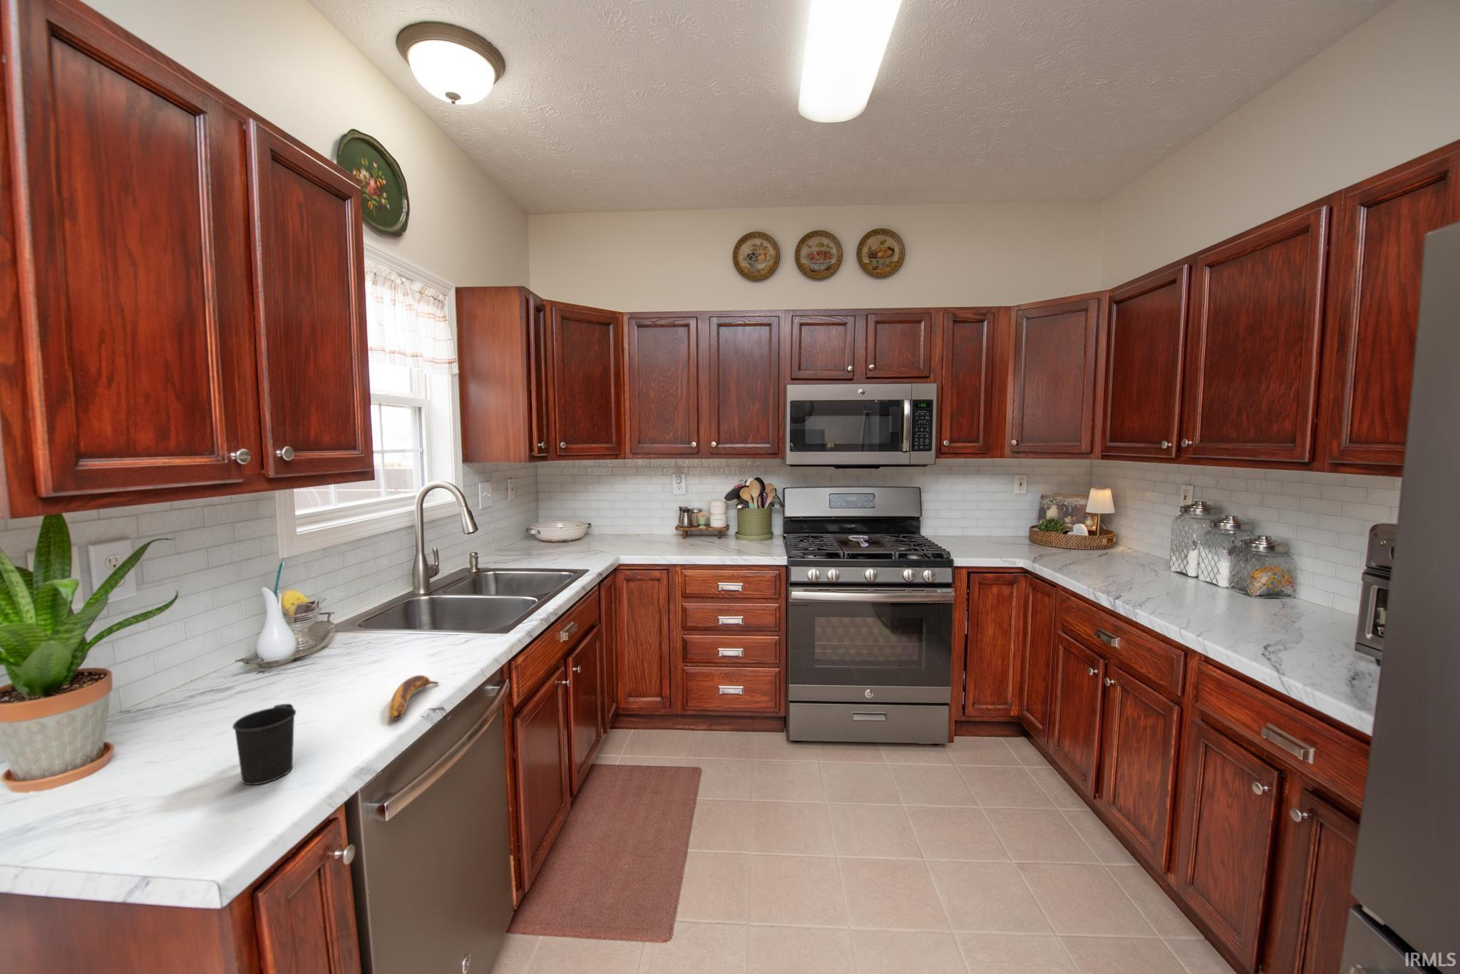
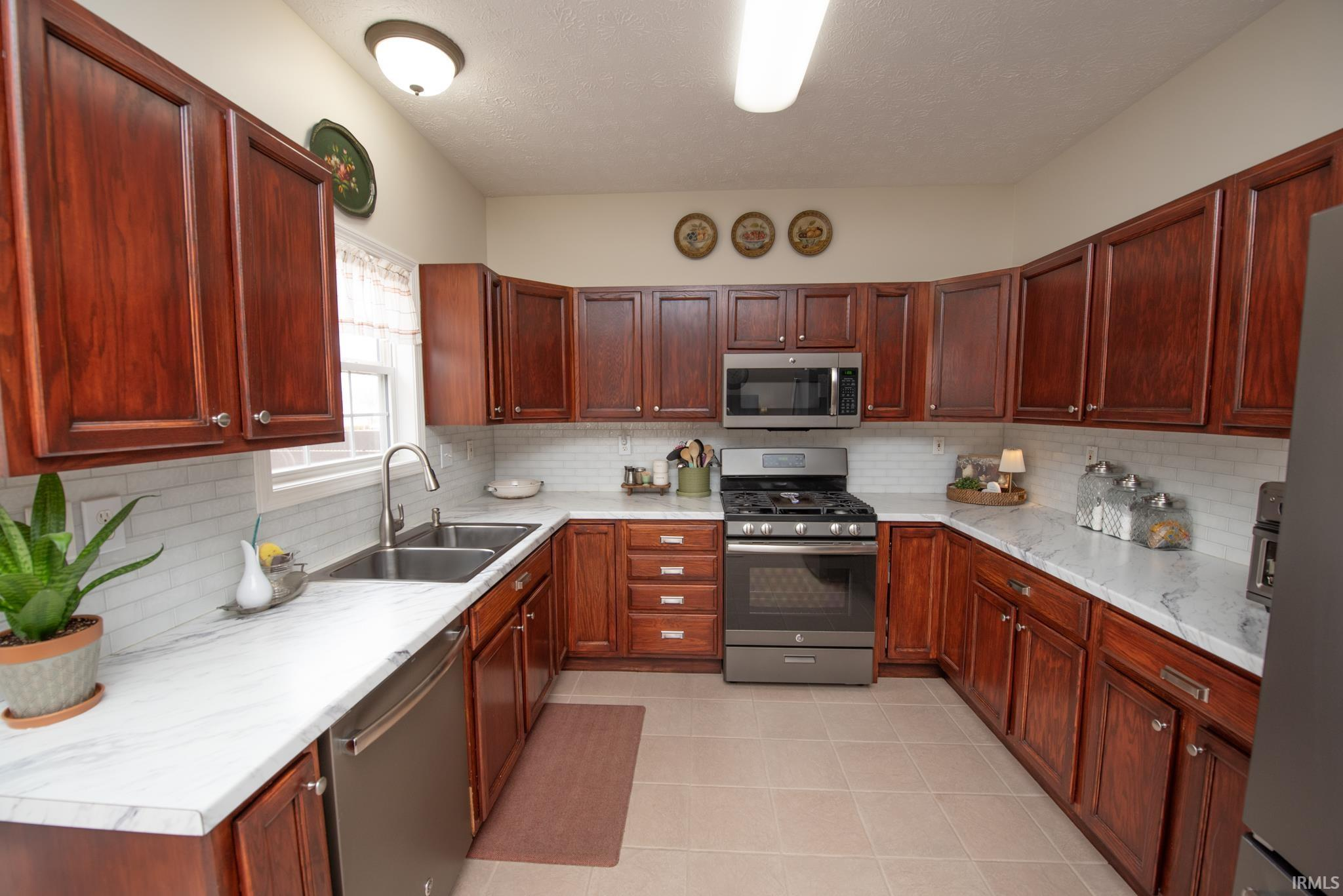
- banana [388,675,439,721]
- mug [232,703,297,785]
